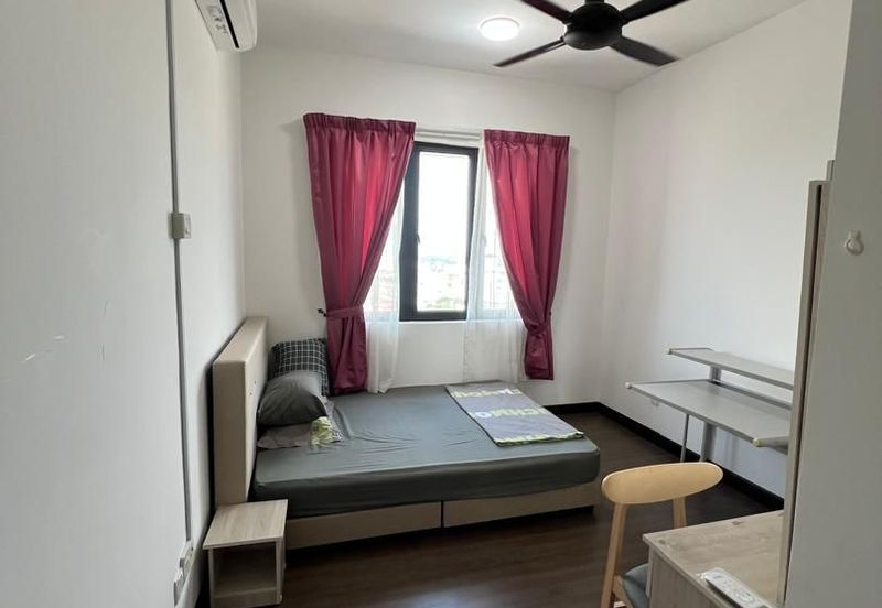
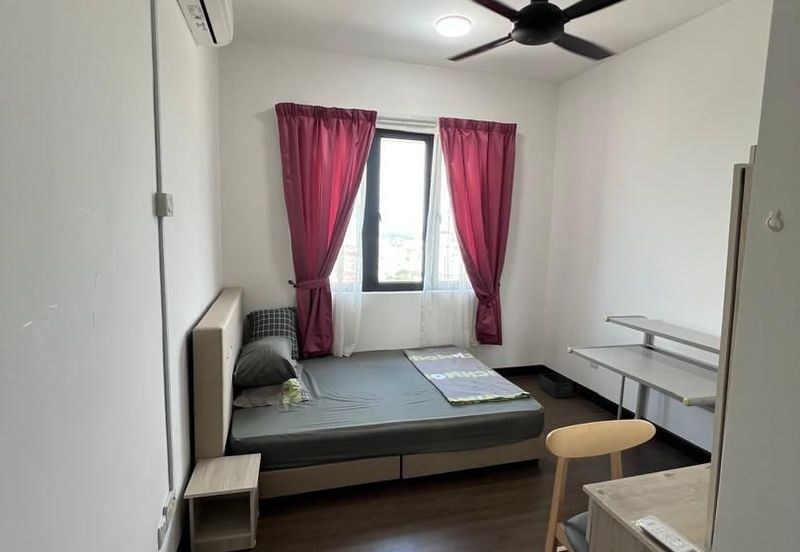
+ storage bin [538,372,574,399]
